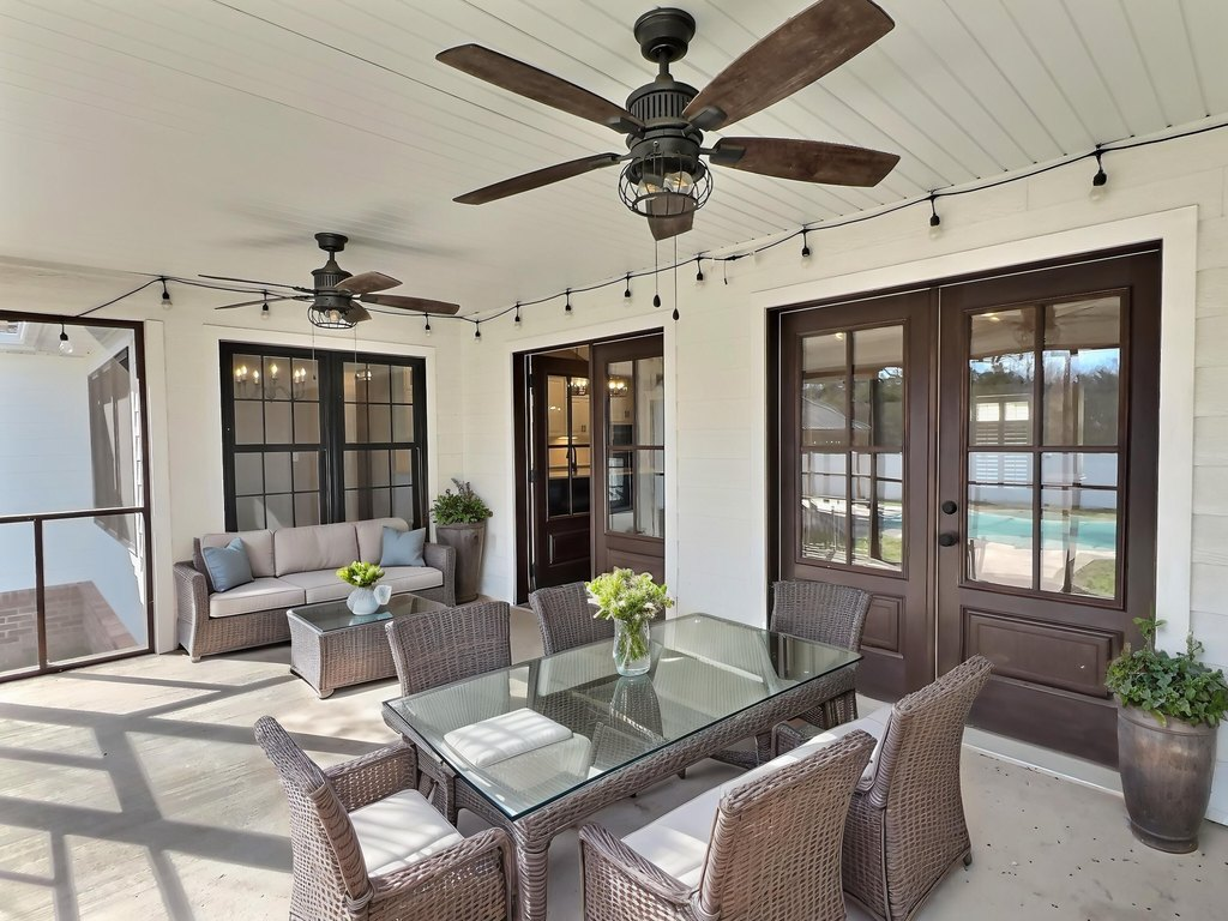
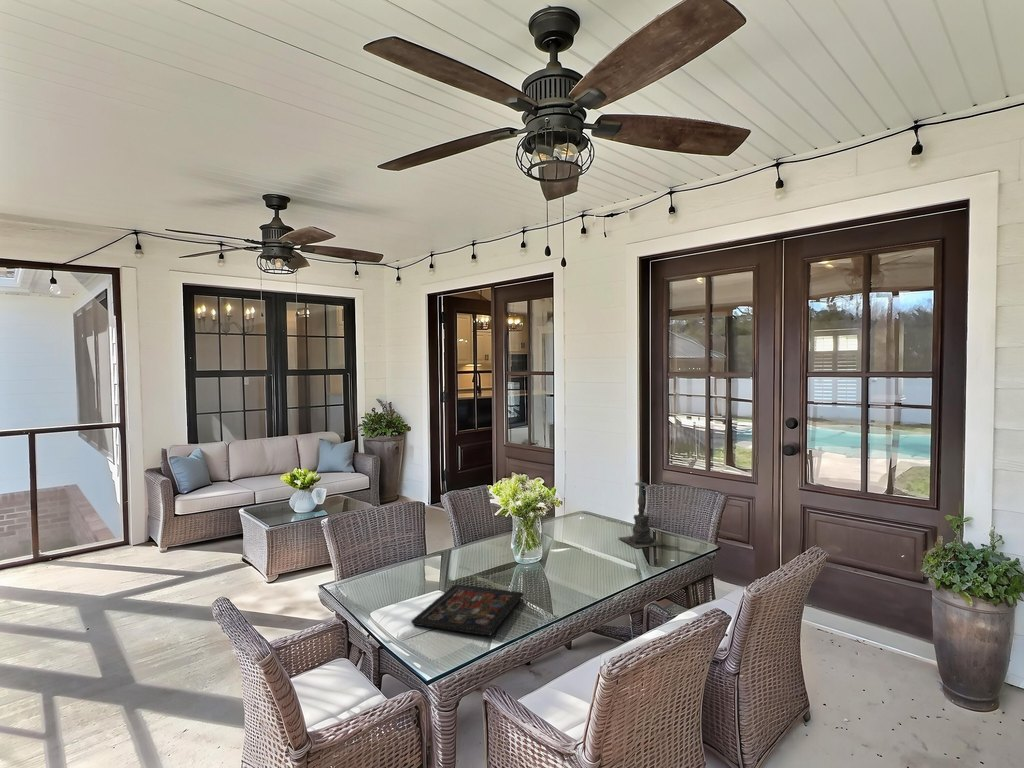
+ decorative tray [410,584,524,636]
+ candle holder [618,477,665,549]
